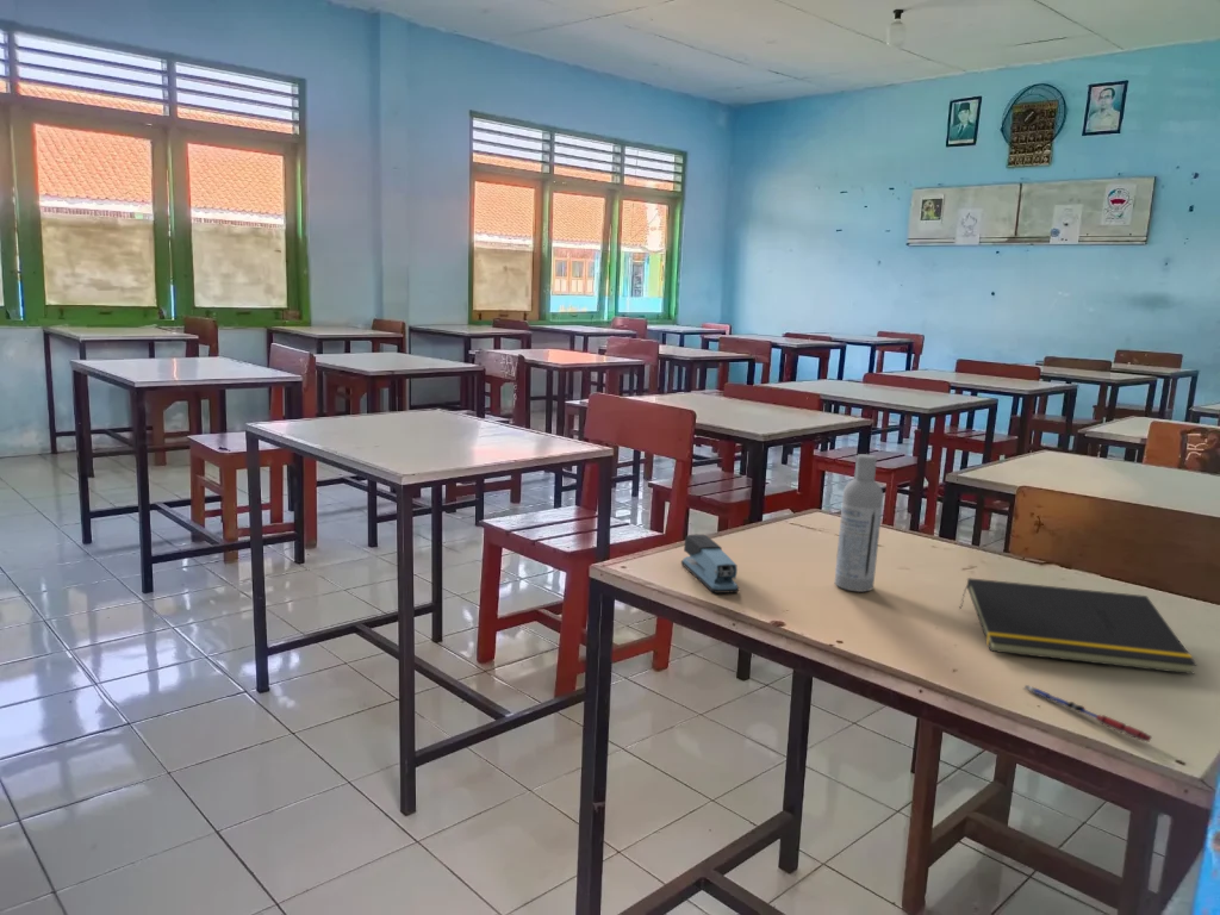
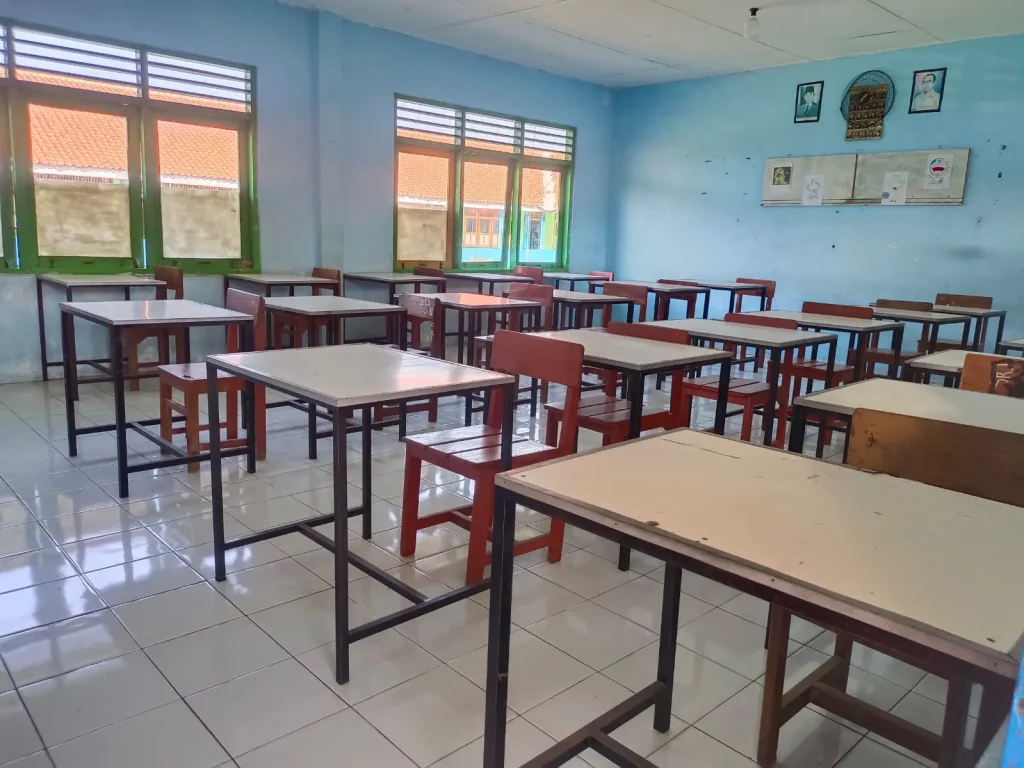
- bottle [834,453,884,593]
- notepad [958,577,1199,676]
- stapler [680,534,740,595]
- pen [1023,684,1153,743]
